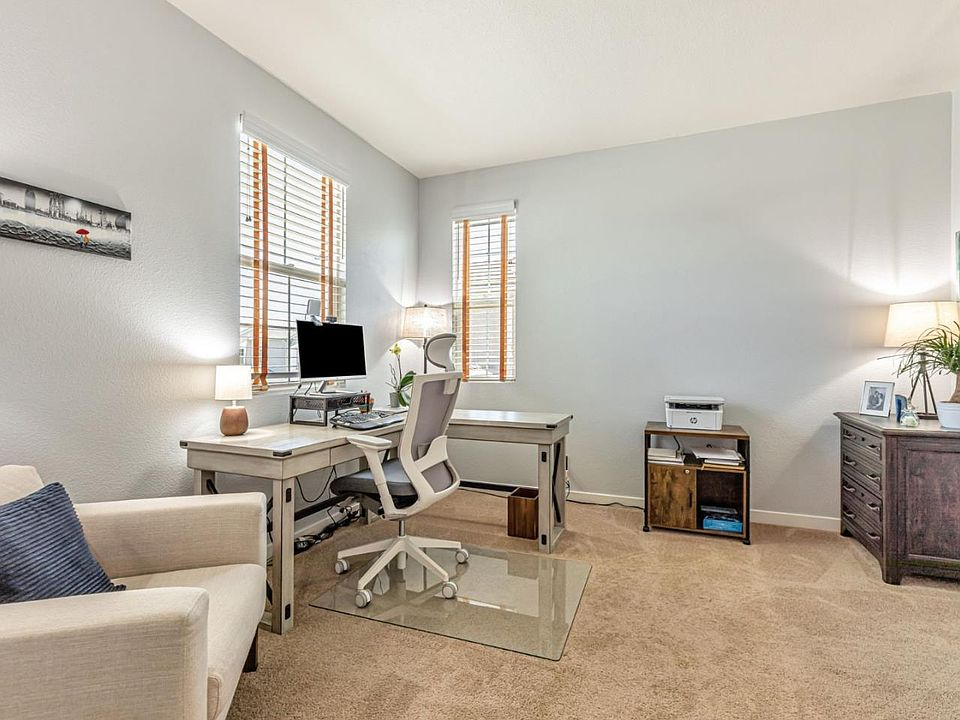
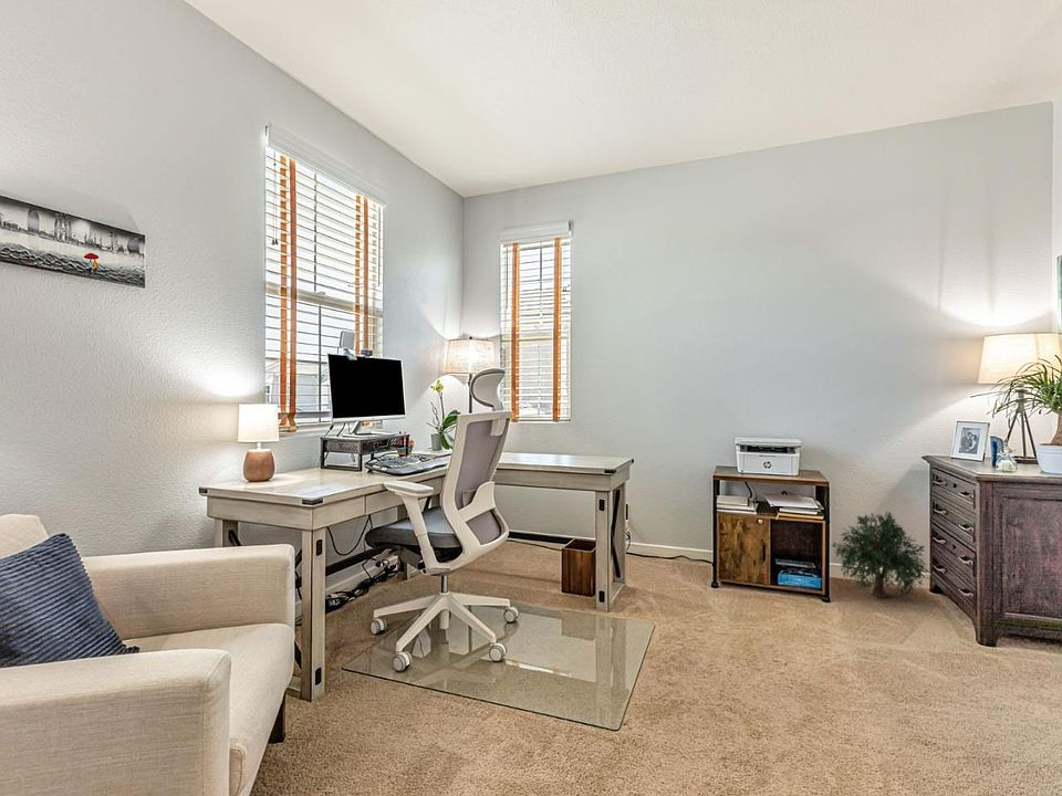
+ tree [831,511,934,599]
